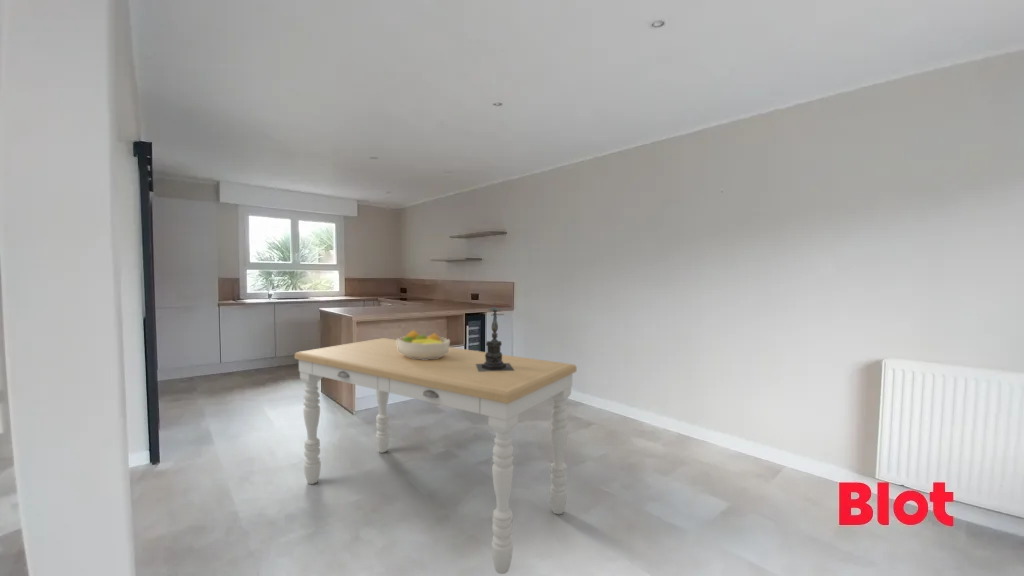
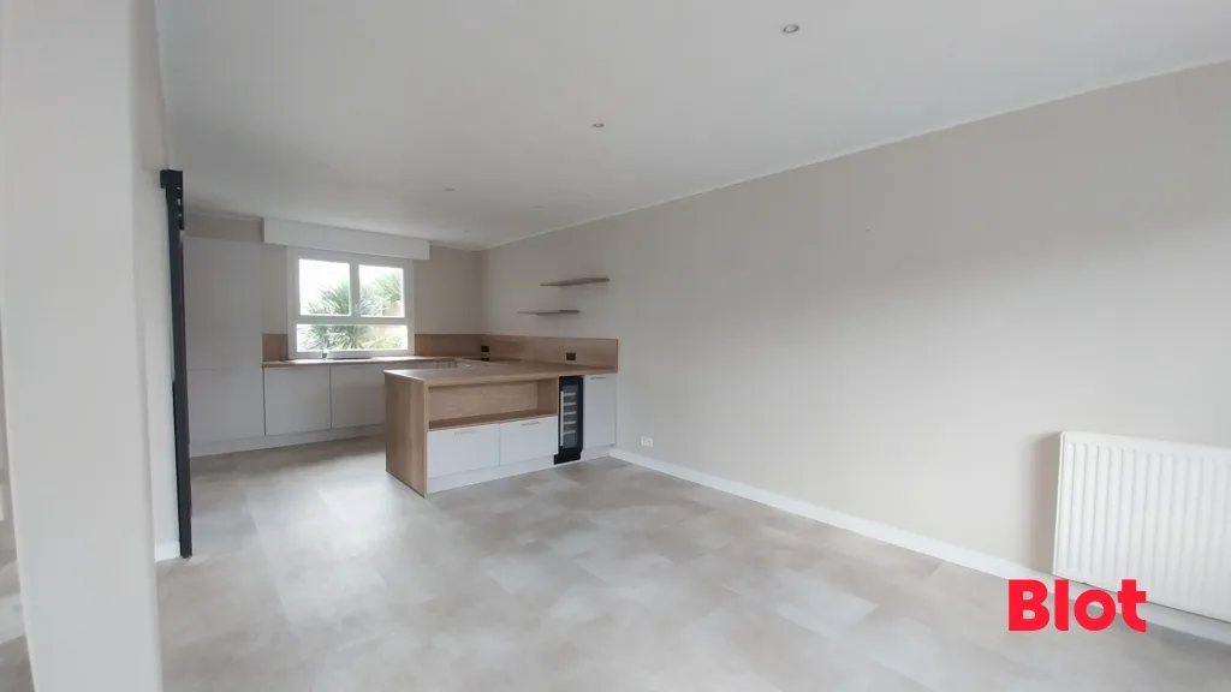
- candle holder [476,302,515,372]
- dining table [293,337,578,575]
- fruit bowl [396,329,451,360]
